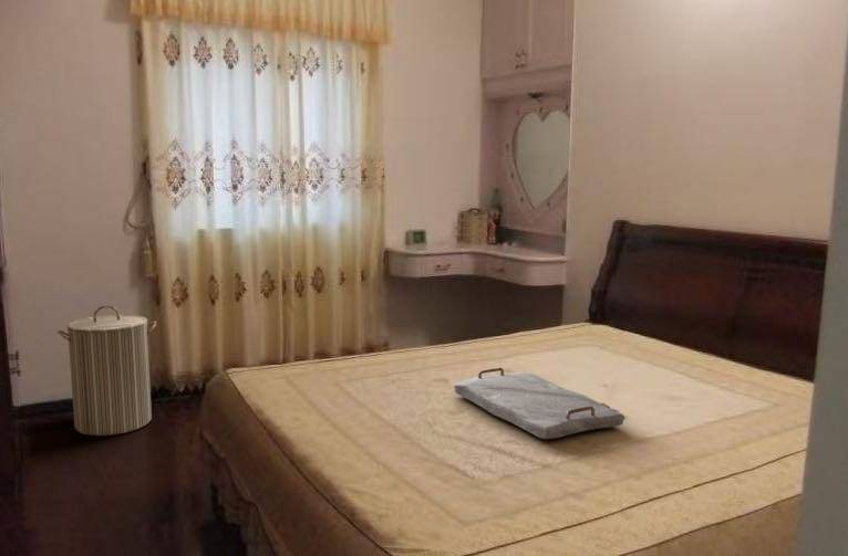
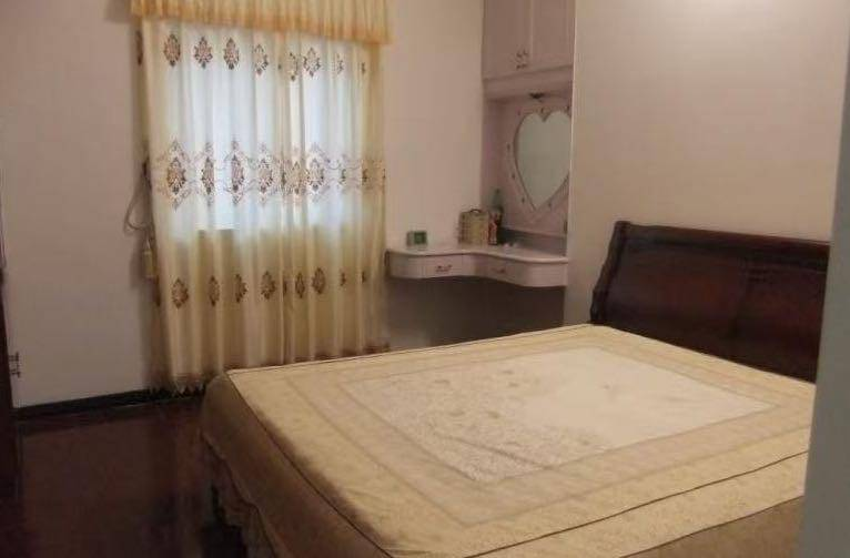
- serving tray [453,367,625,440]
- laundry hamper [56,304,157,437]
